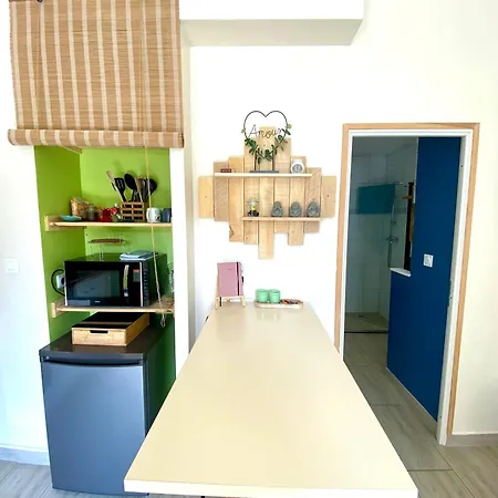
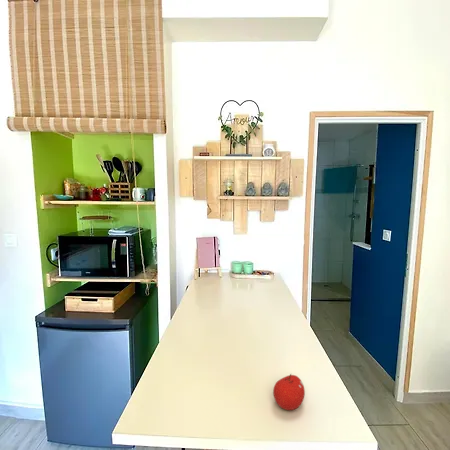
+ fruit [272,373,306,411]
